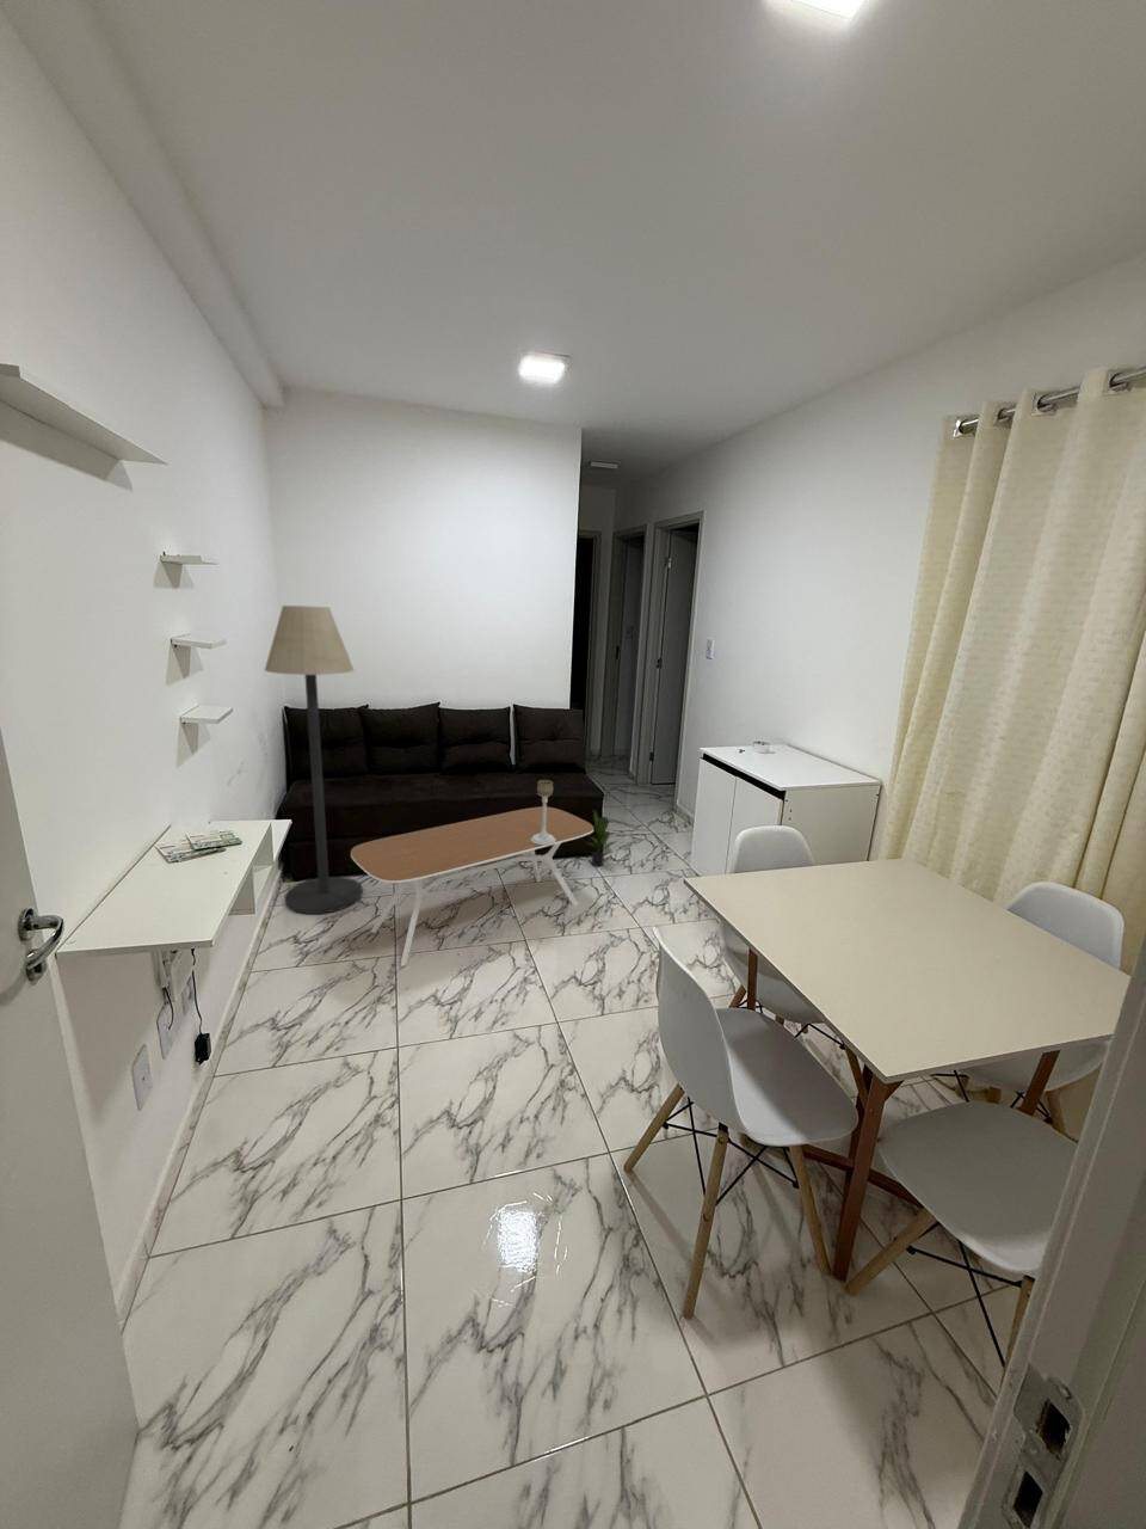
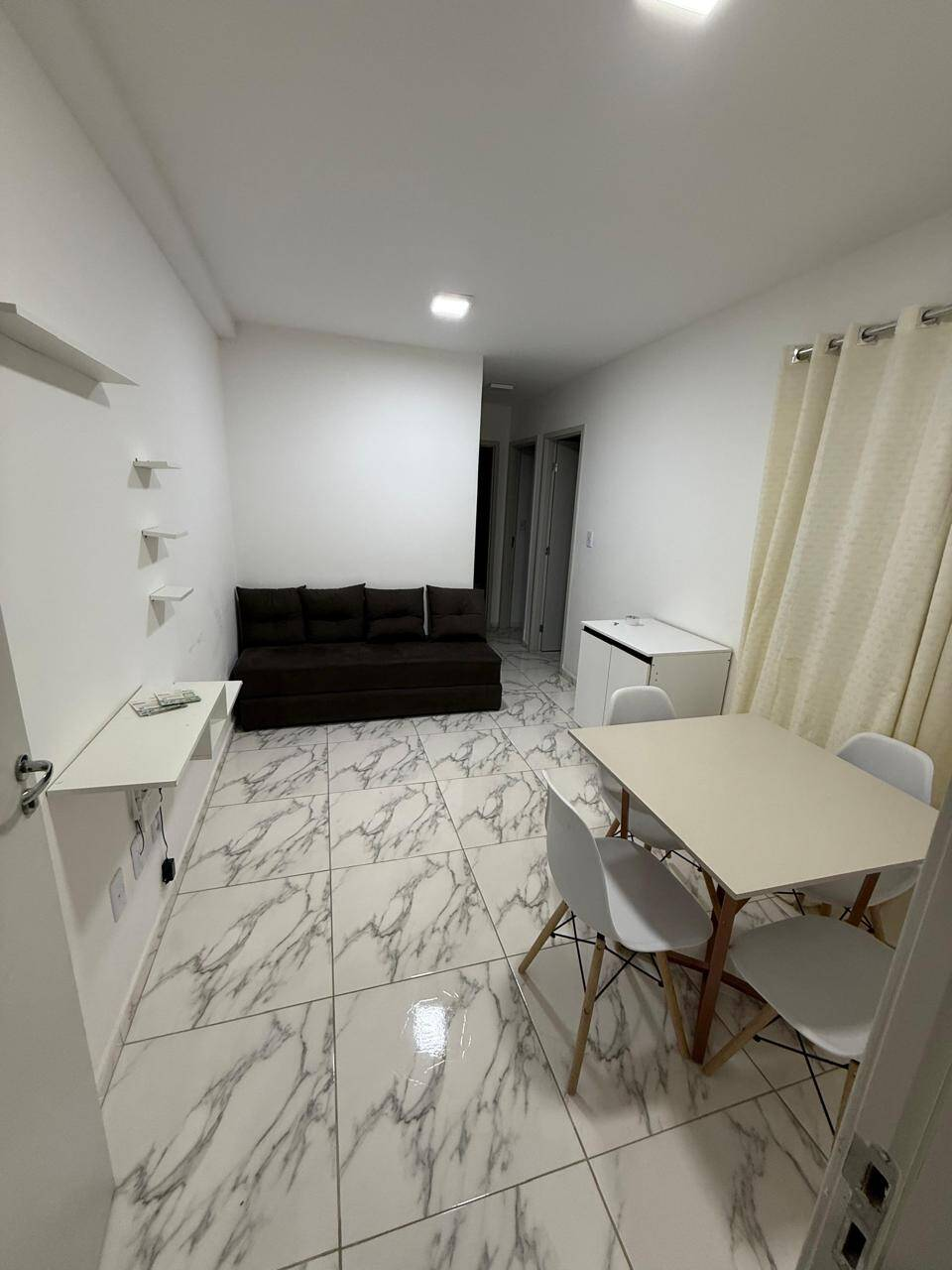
- coffee table [350,807,595,968]
- potted plant [585,809,618,867]
- floor lamp [264,604,364,915]
- candle holder [531,779,556,844]
